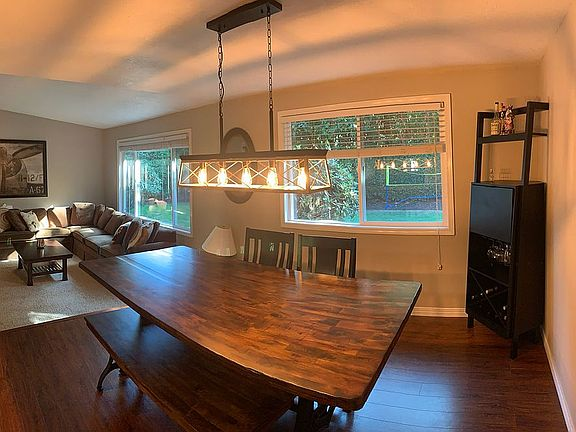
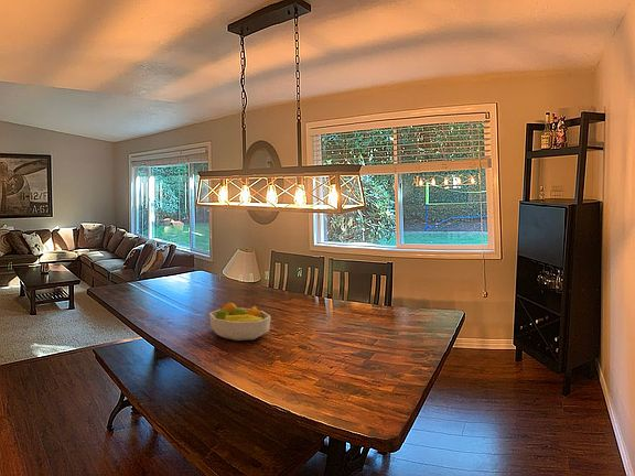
+ fruit bowl [208,301,272,342]
